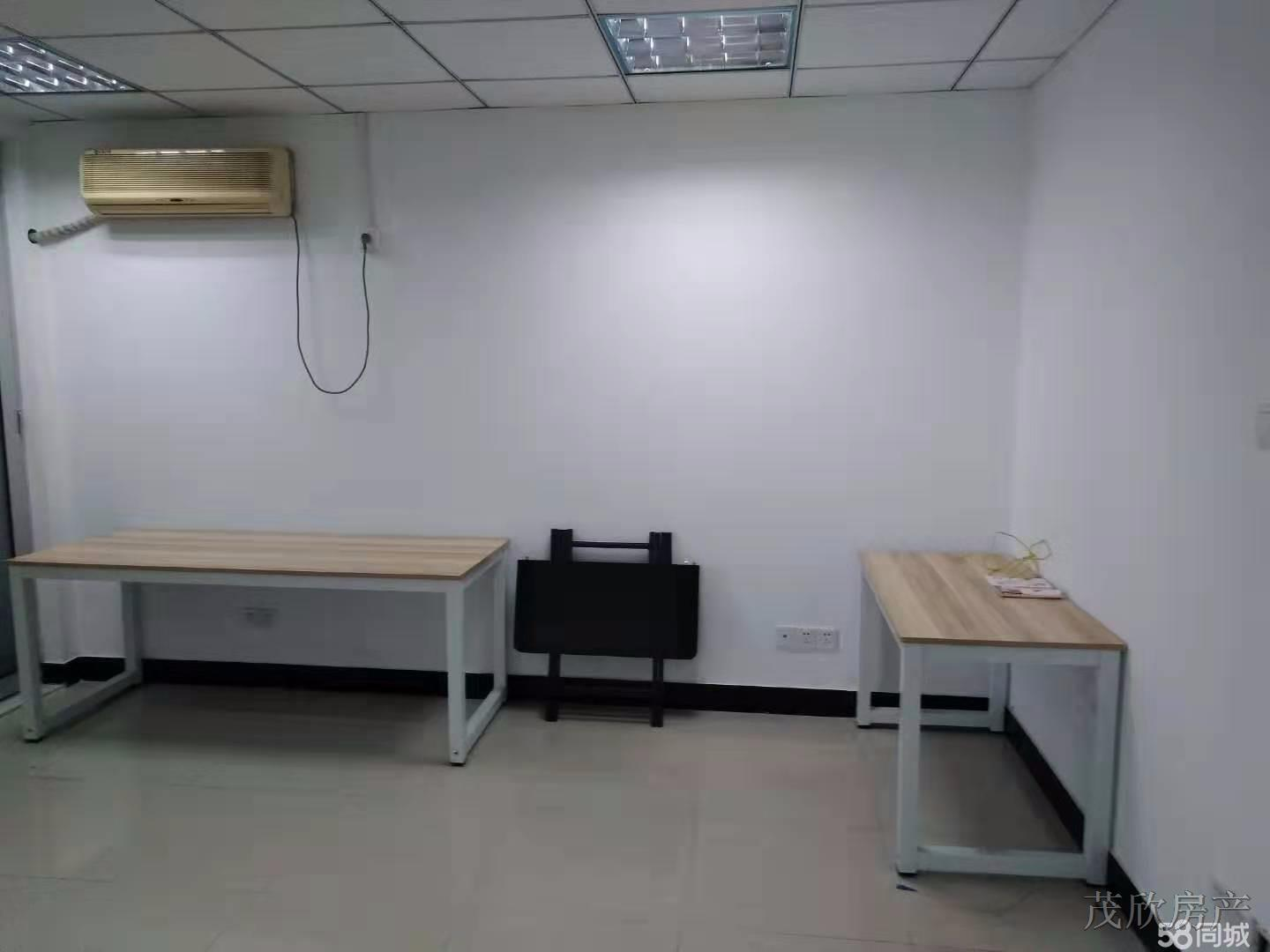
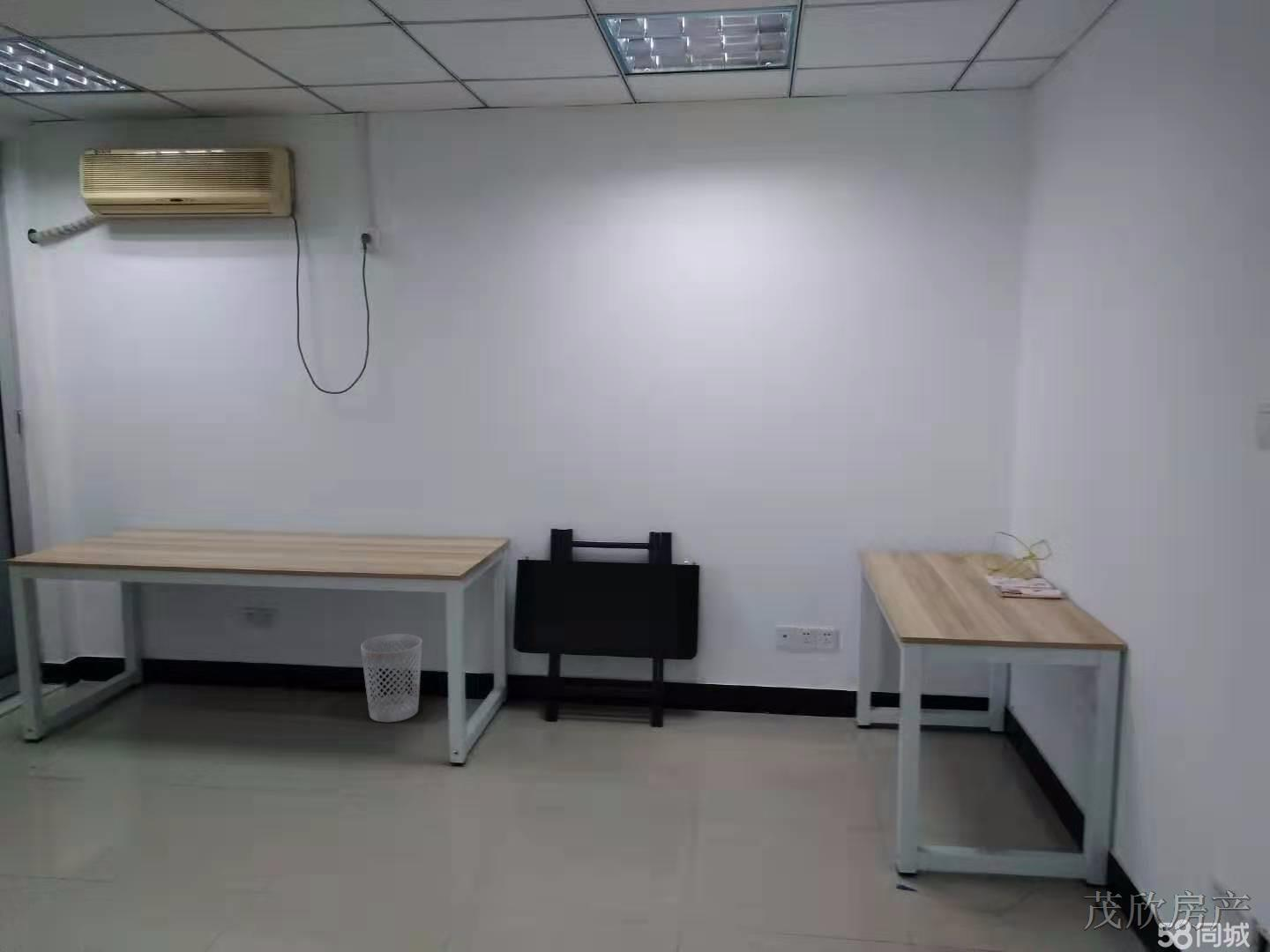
+ wastebasket [360,633,422,723]
